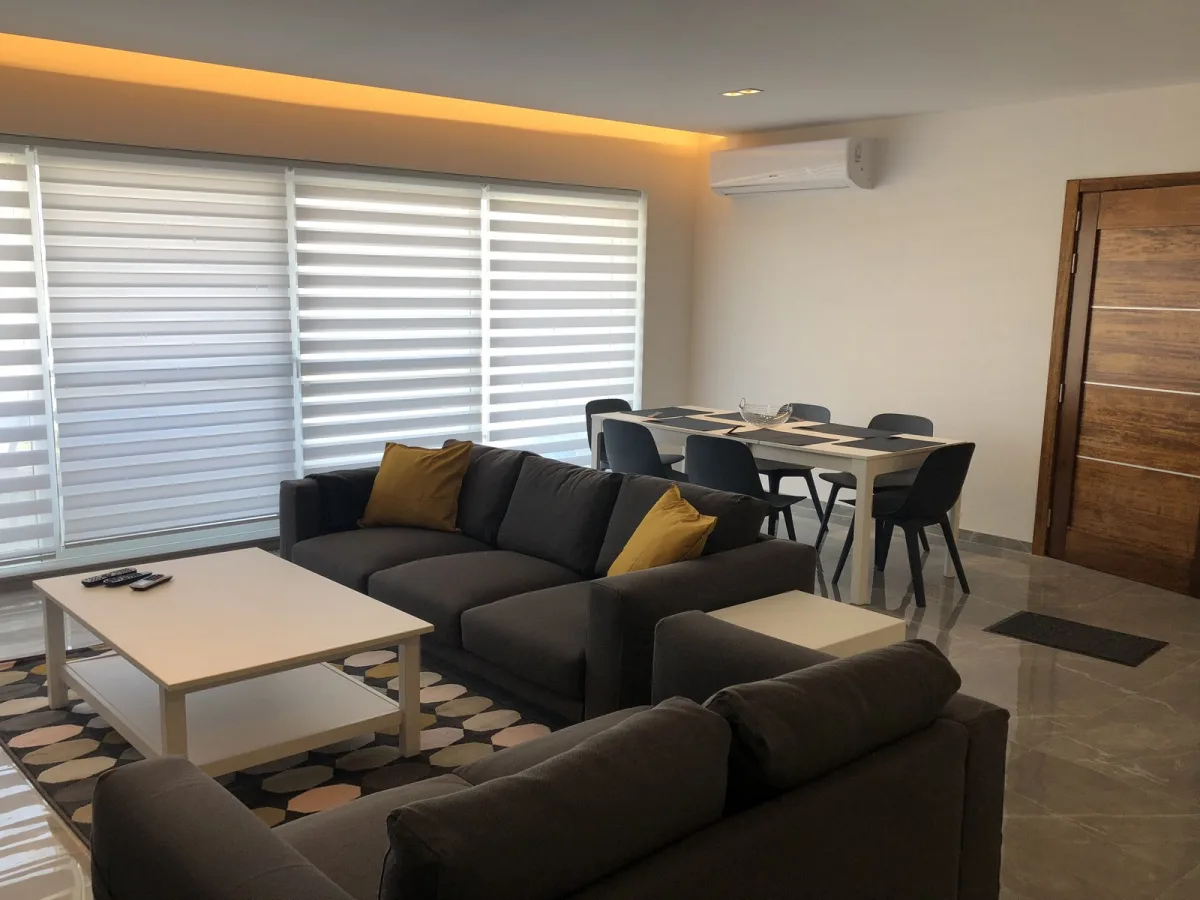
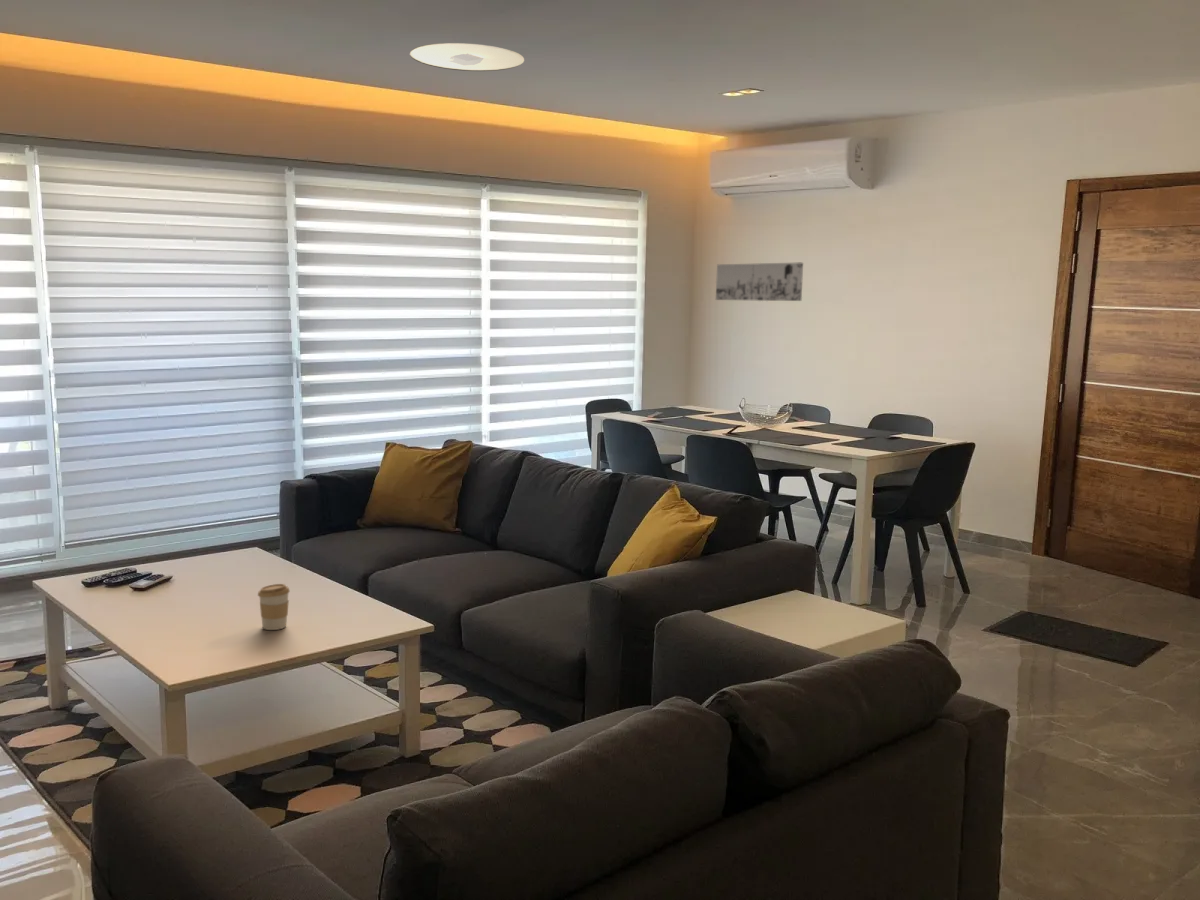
+ recessed light [409,42,525,72]
+ wall art [715,262,804,302]
+ coffee cup [257,583,291,631]
